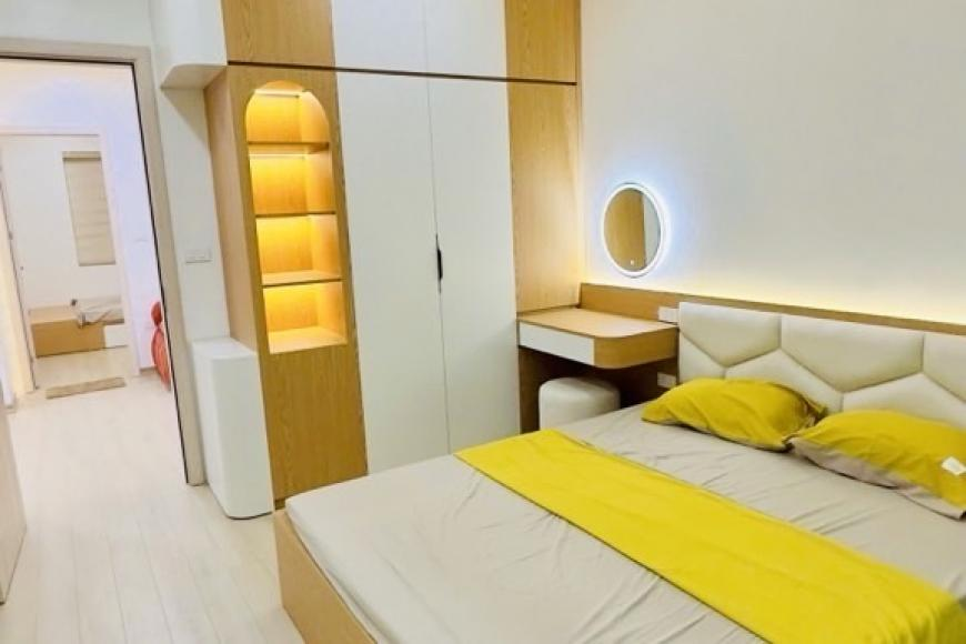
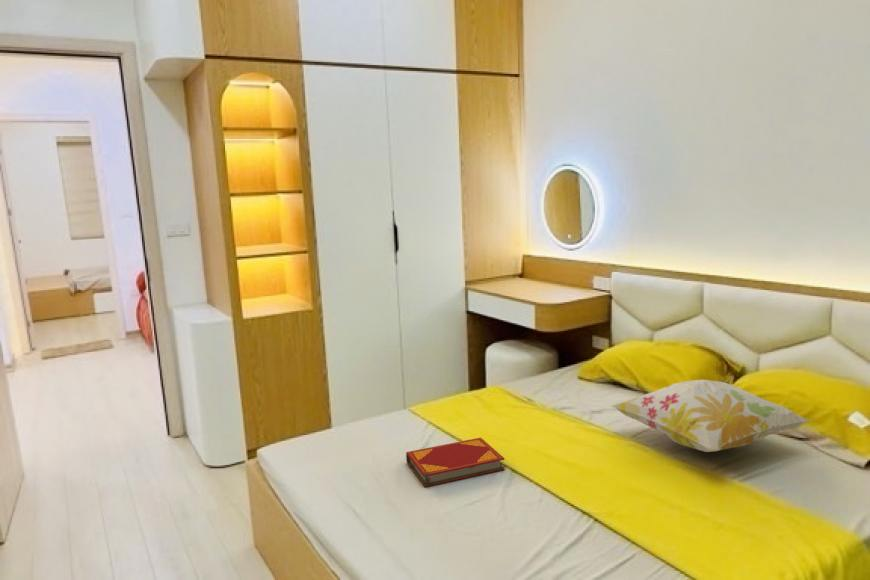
+ hardback book [405,437,506,488]
+ decorative pillow [610,379,812,453]
